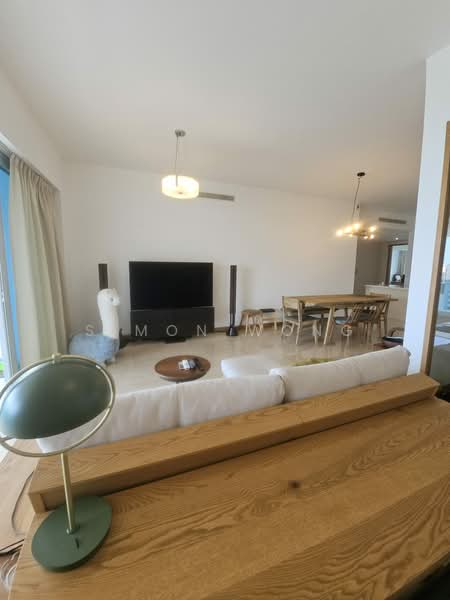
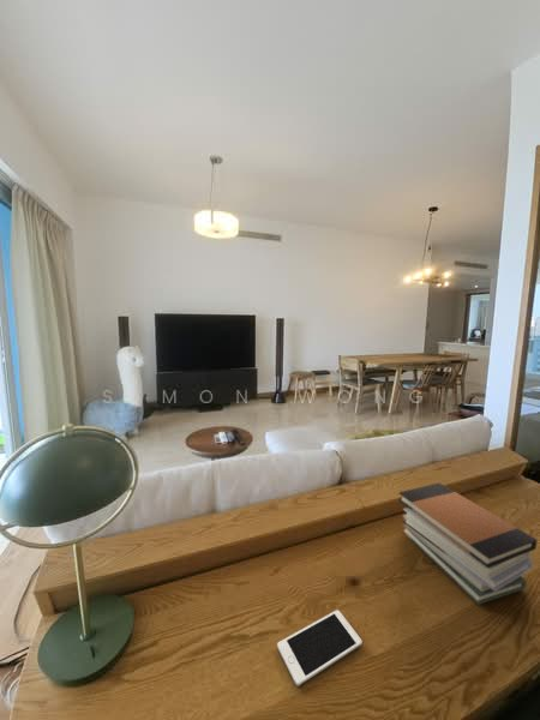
+ cell phone [276,610,364,688]
+ book stack [397,482,538,606]
